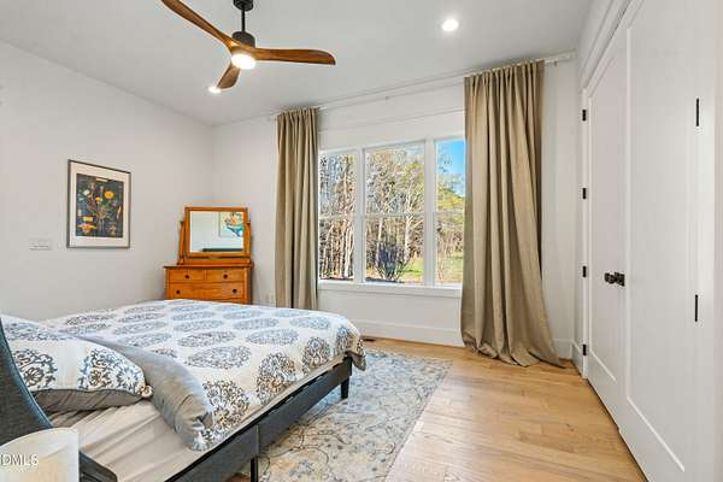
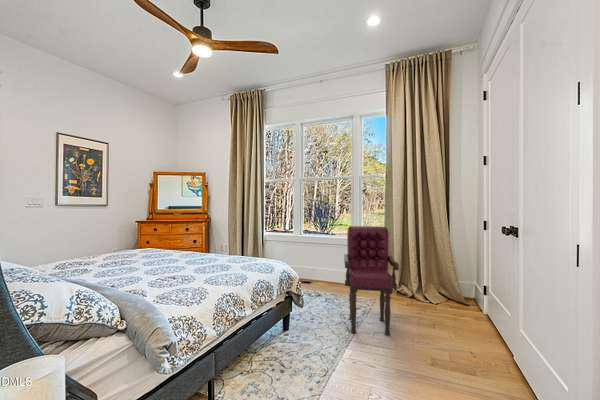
+ armchair [343,225,400,337]
